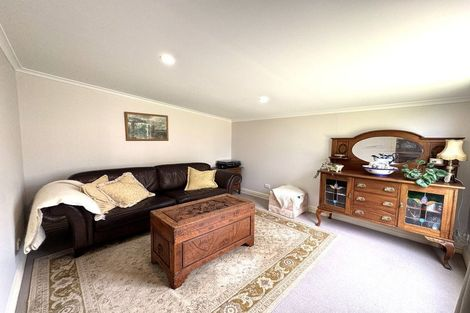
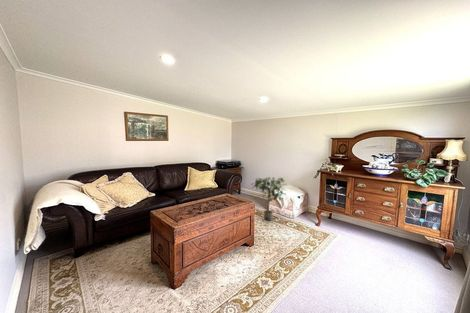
+ potted plant [251,176,287,222]
